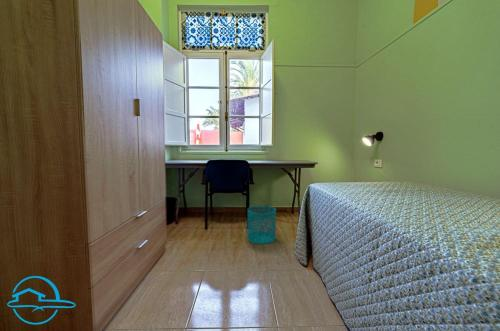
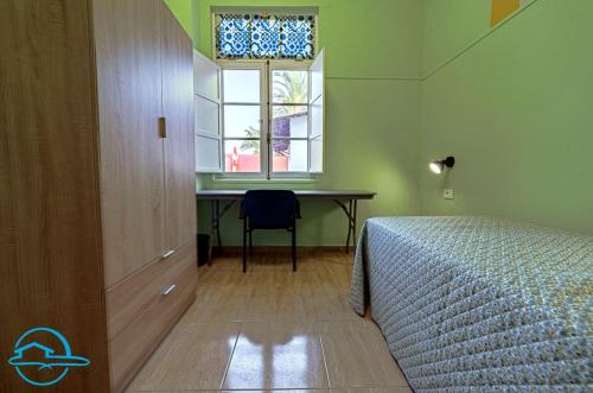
- wastebasket [247,204,277,245]
